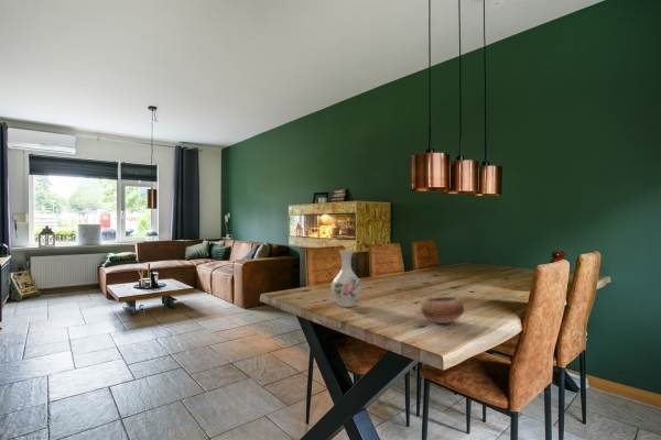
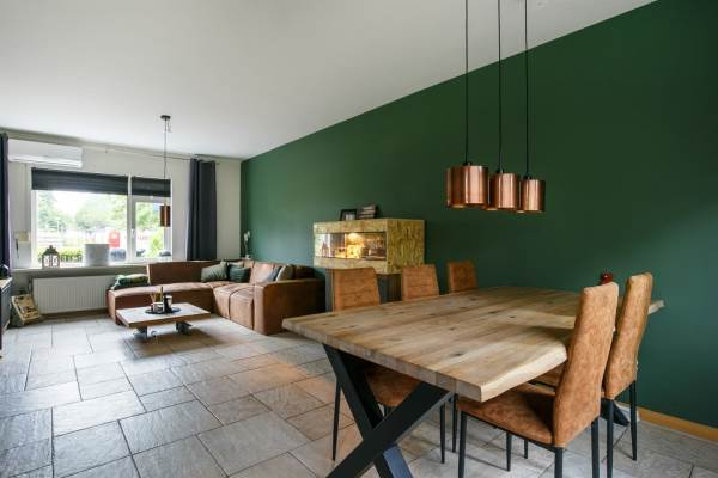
- vase [330,249,362,308]
- bowl [420,296,465,324]
